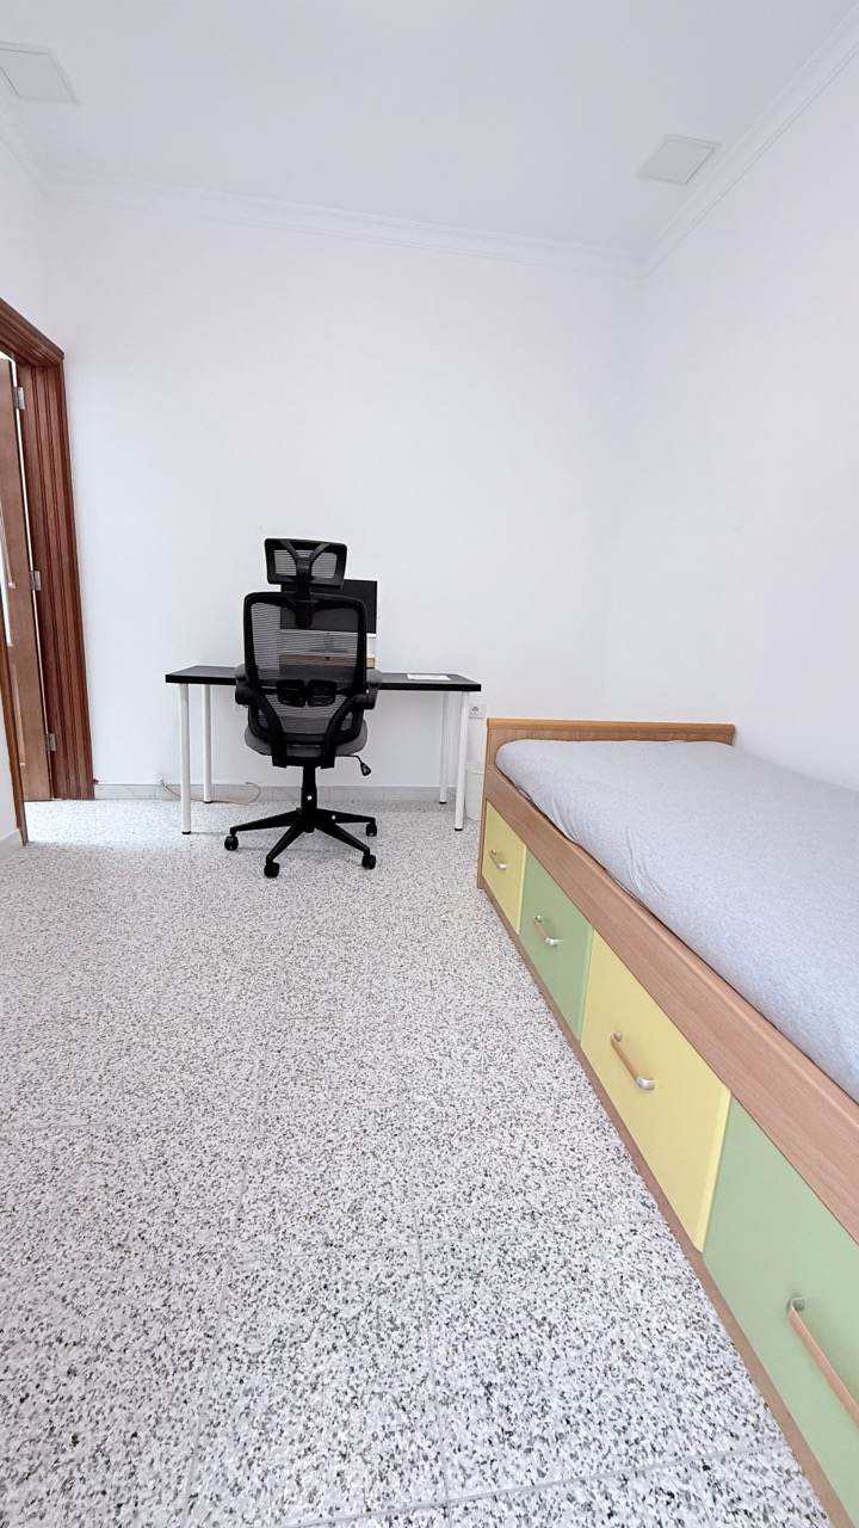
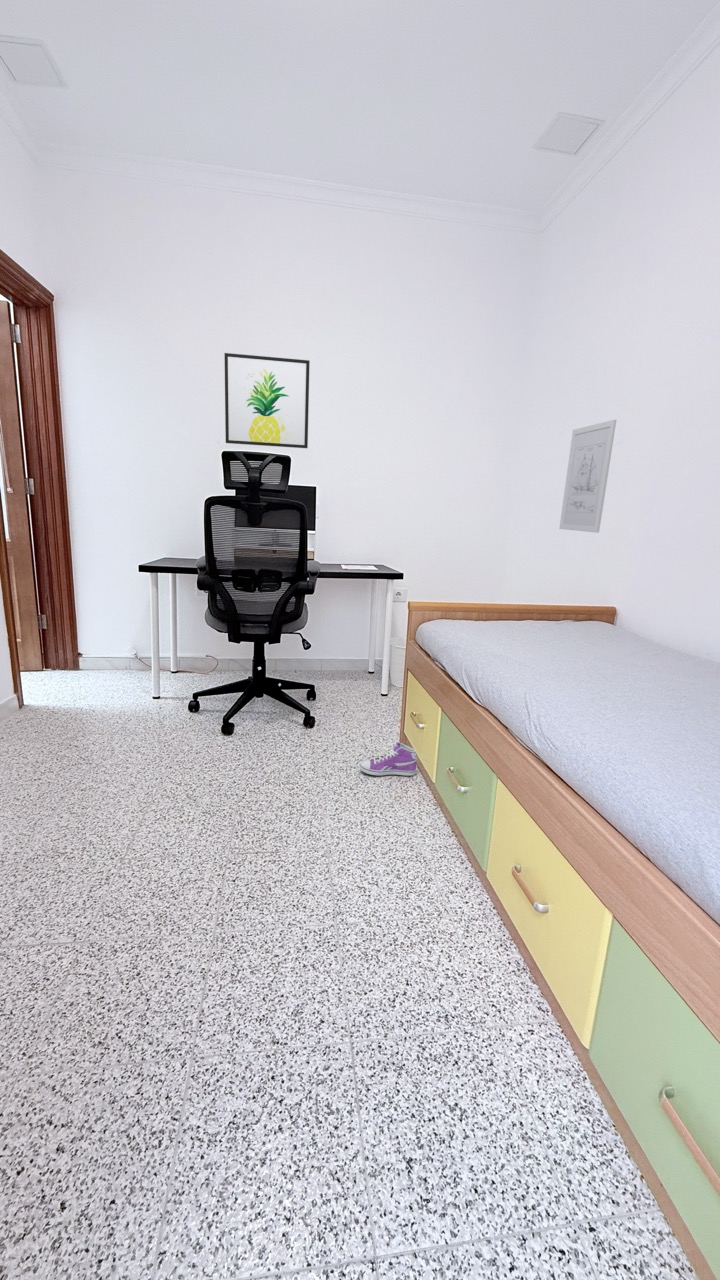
+ wall art [558,419,617,534]
+ wall art [224,352,311,449]
+ sneaker [359,742,418,777]
